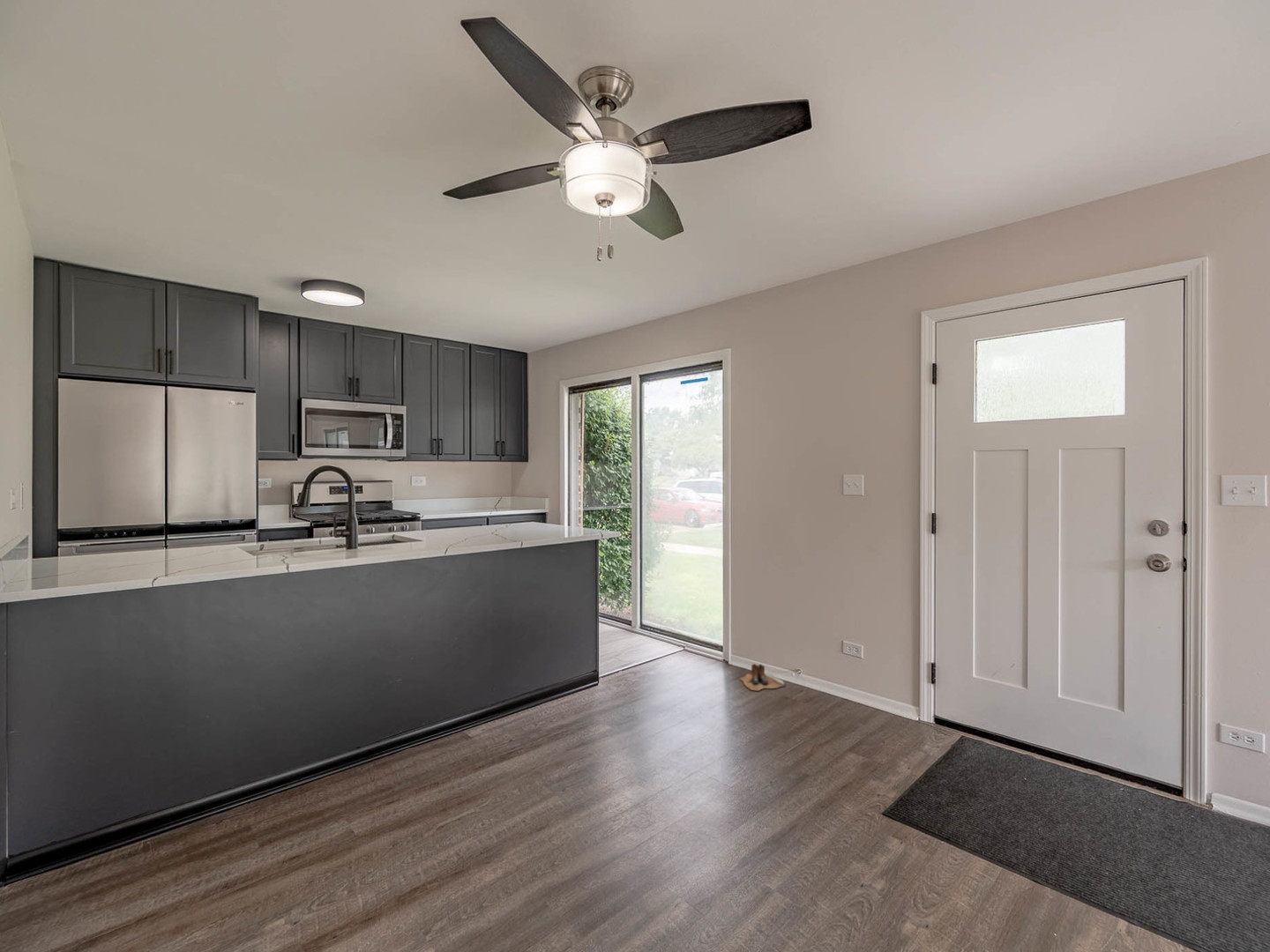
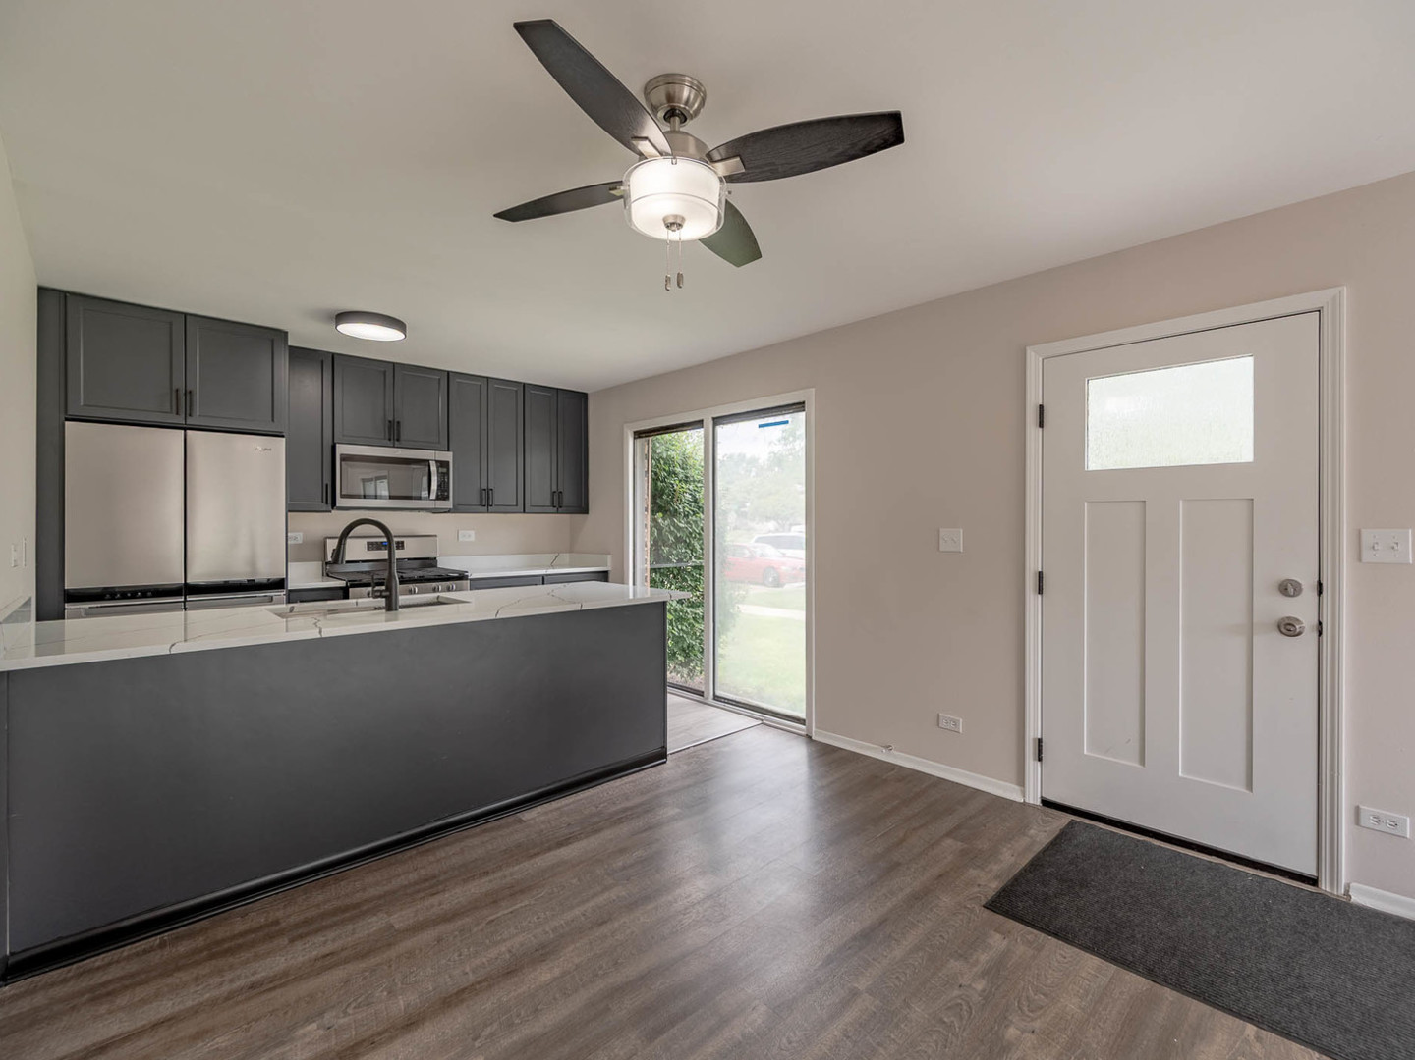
- boots [738,663,785,691]
